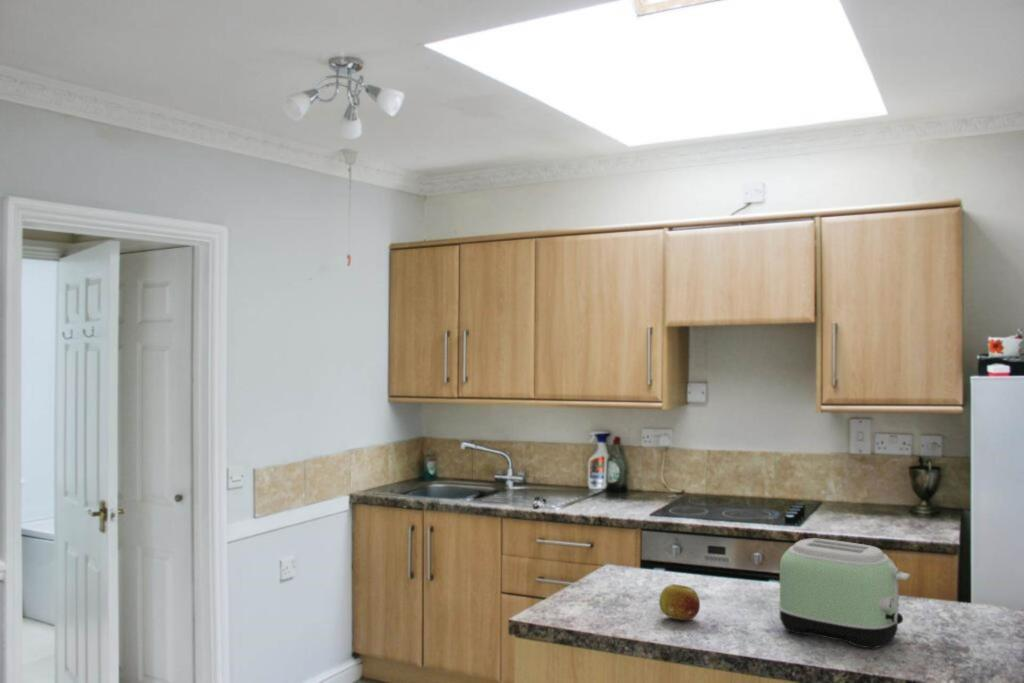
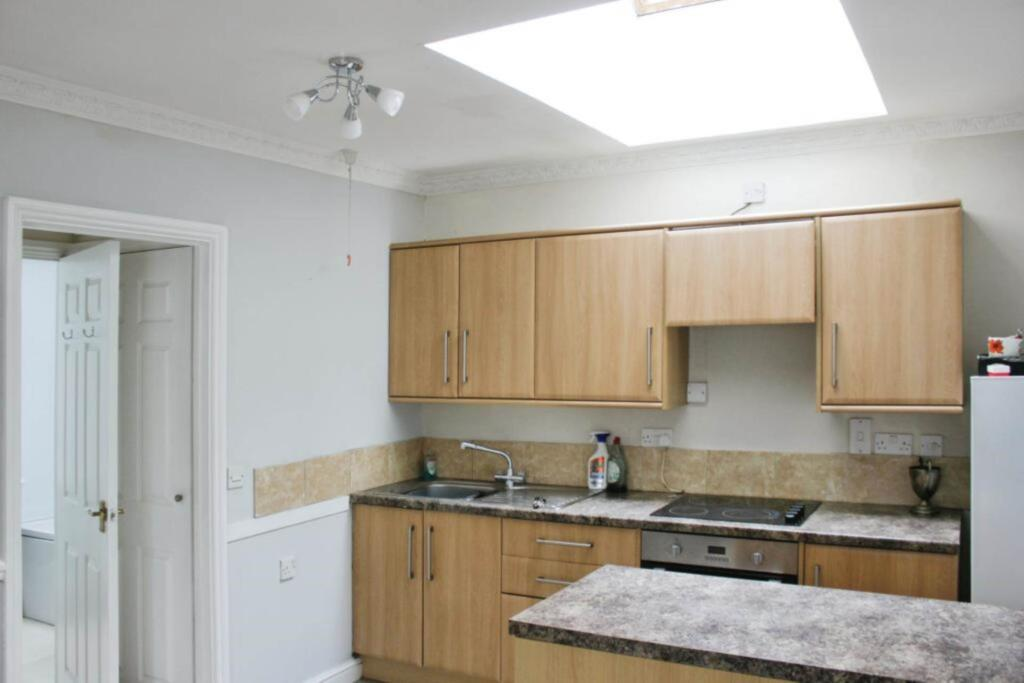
- fruit [658,583,701,621]
- toaster [777,537,911,650]
